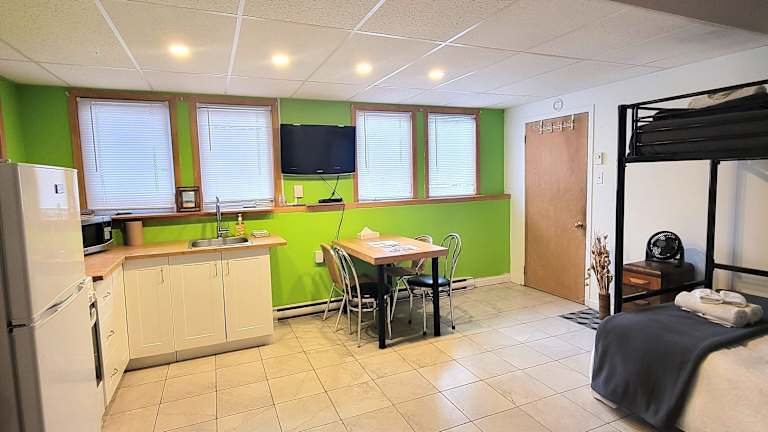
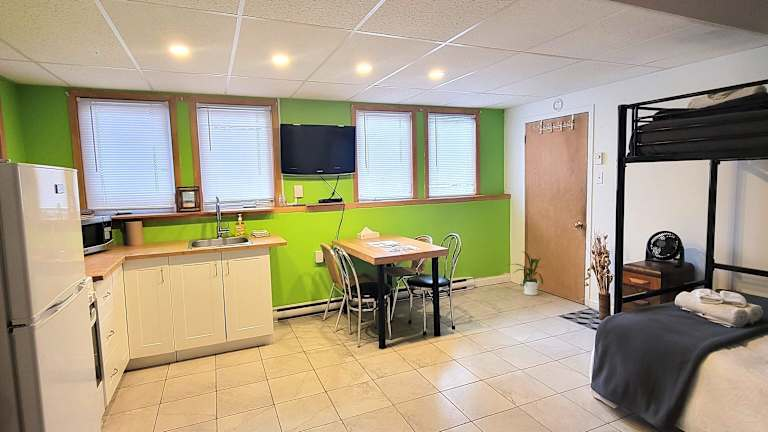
+ house plant [505,250,544,296]
